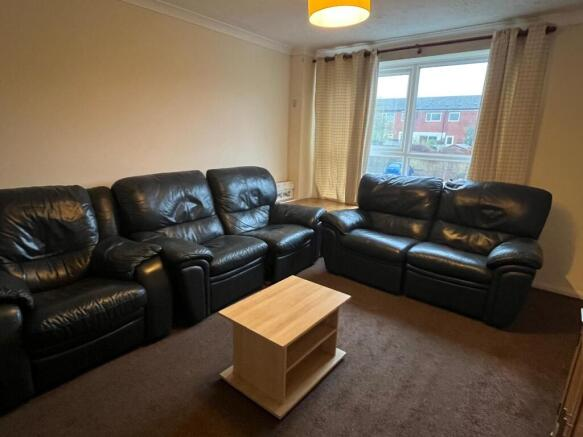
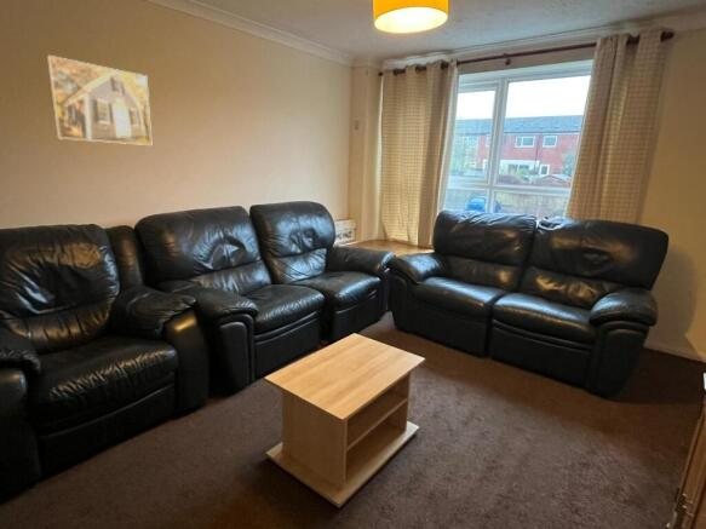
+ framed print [46,54,153,146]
